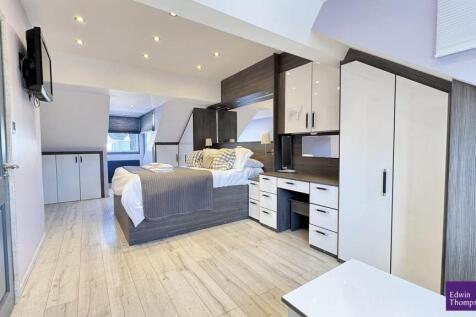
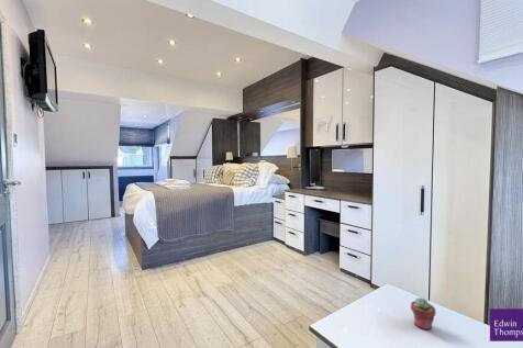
+ potted succulent [410,296,437,330]
